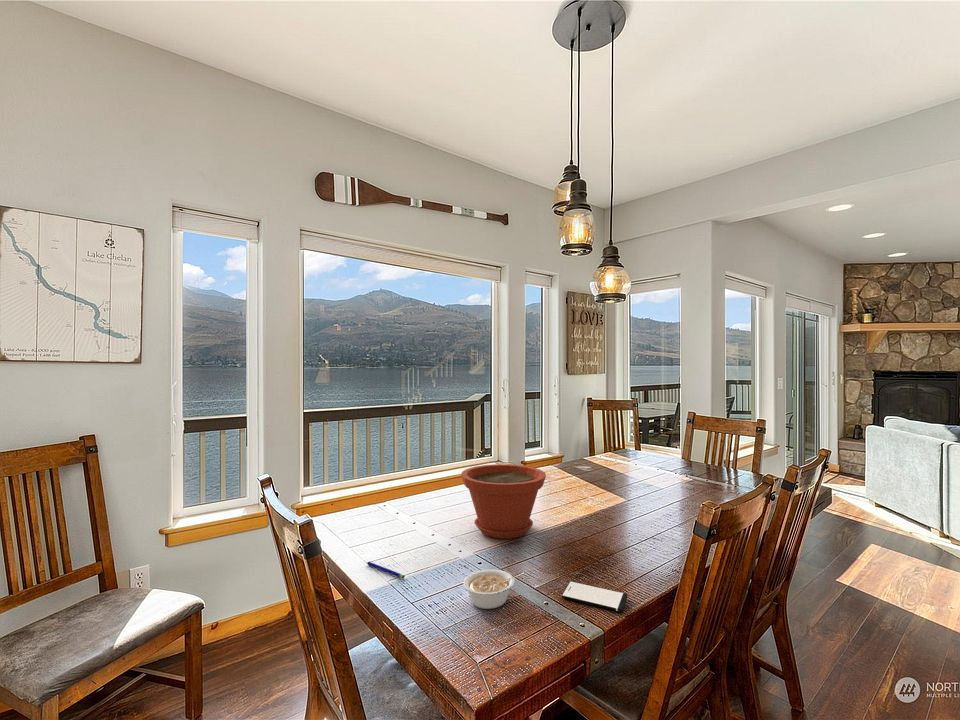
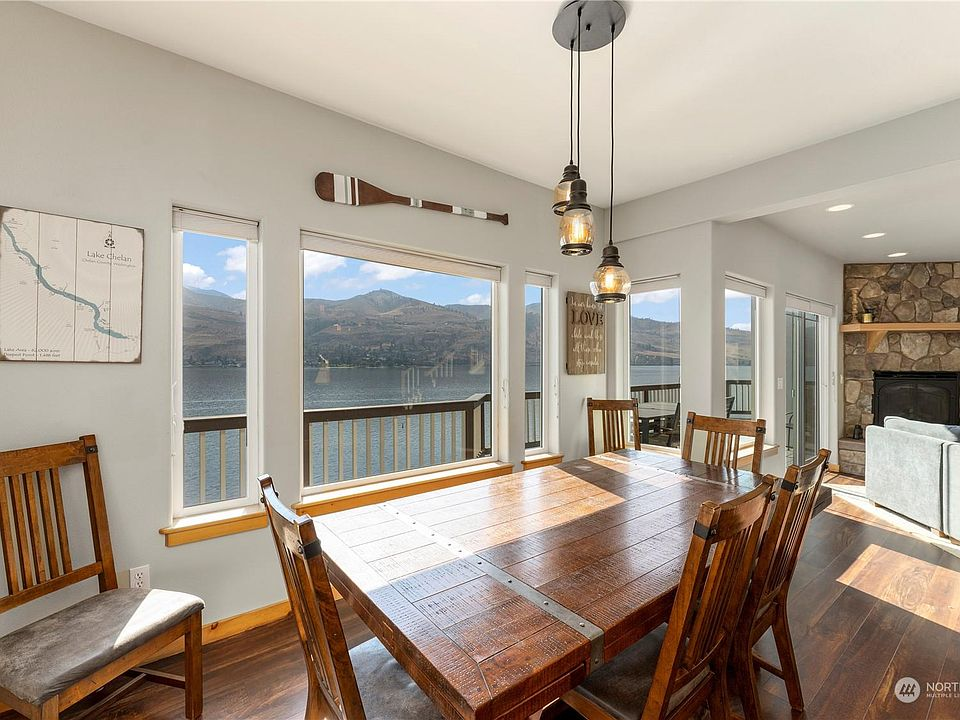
- plant pot [460,463,547,540]
- smartphone [561,580,628,613]
- pen [366,561,406,579]
- legume [463,569,525,610]
